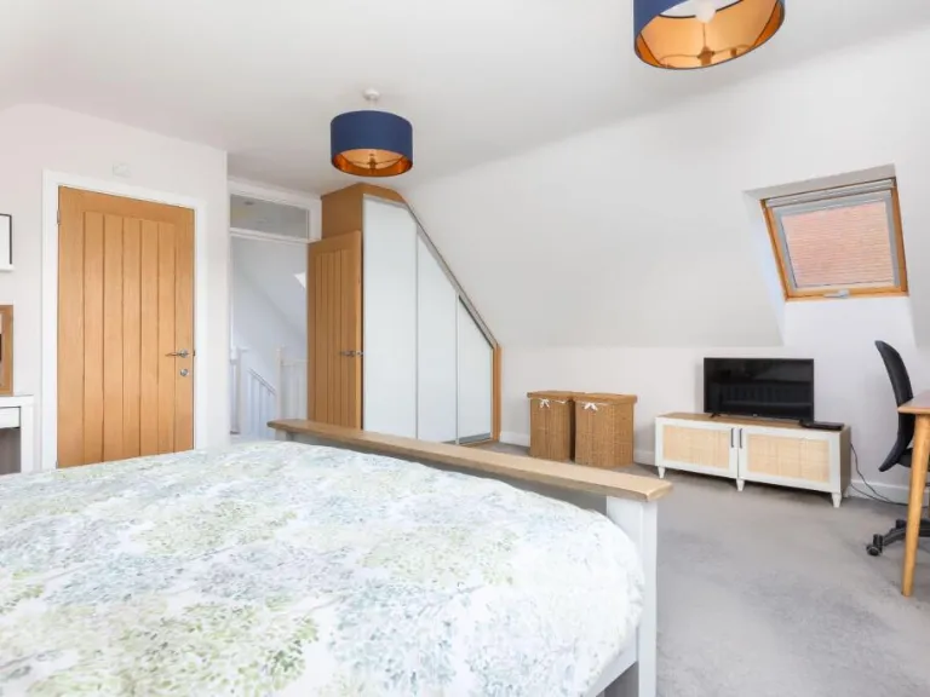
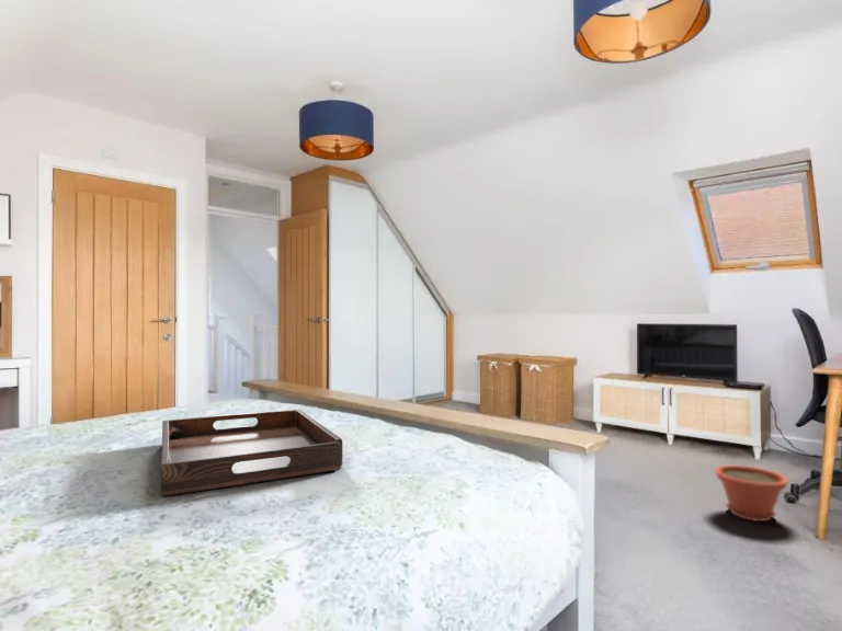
+ plant pot [714,464,789,523]
+ serving tray [160,409,343,497]
